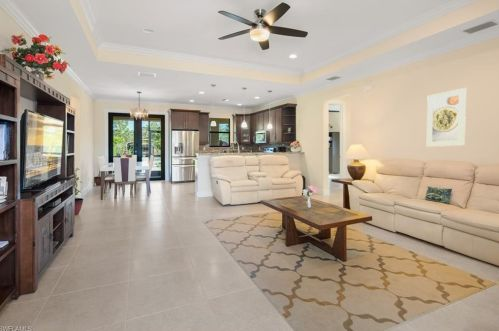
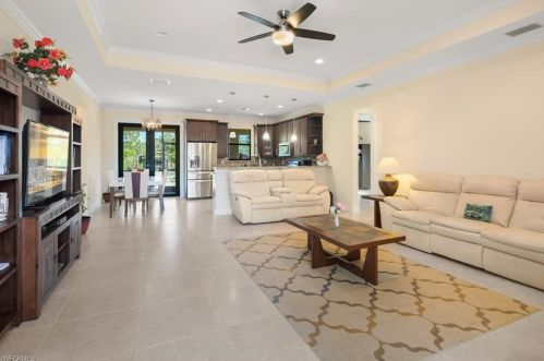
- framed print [426,87,467,148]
